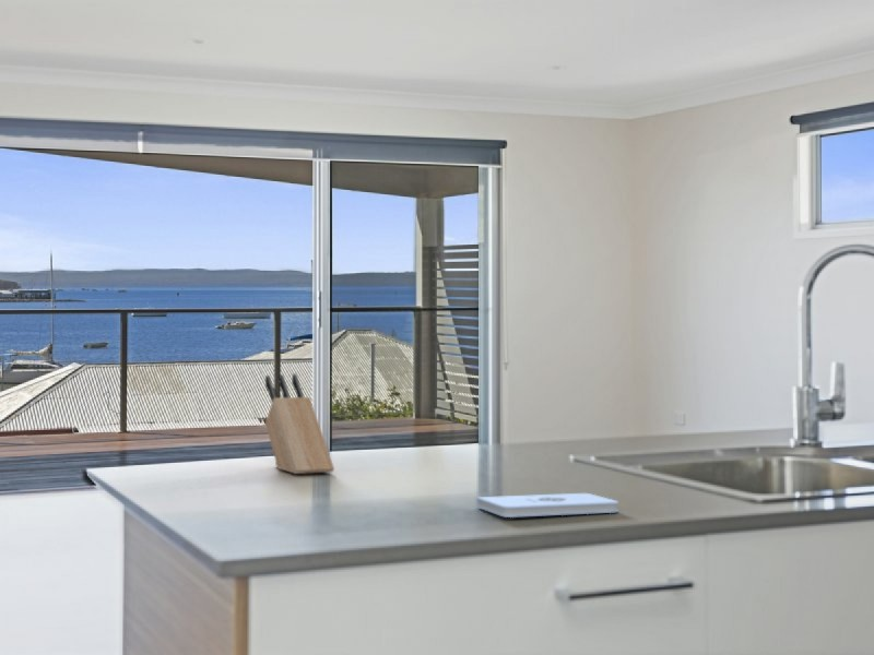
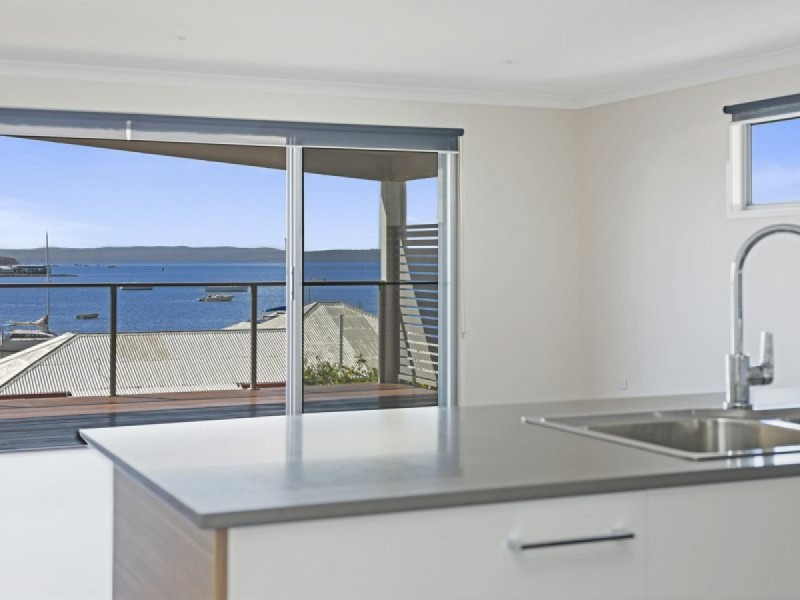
- knife block [264,373,335,475]
- notepad [475,492,619,519]
